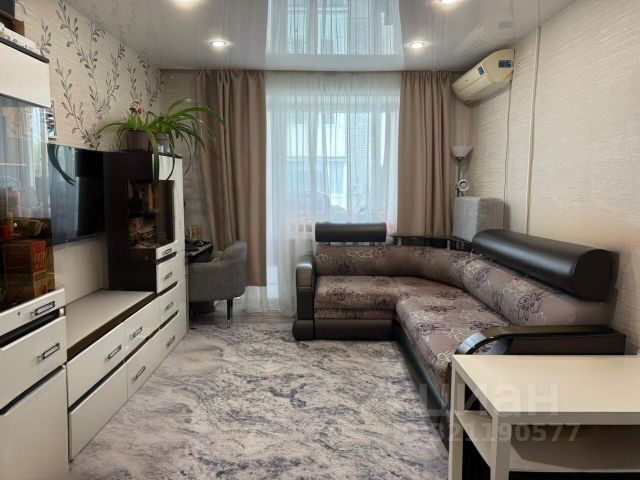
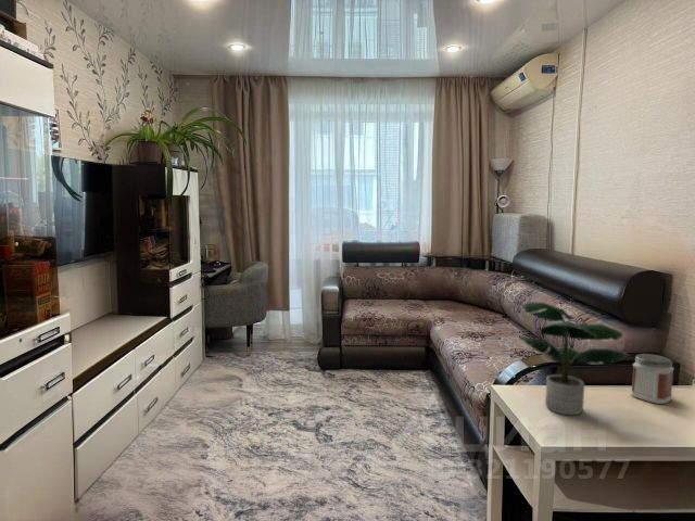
+ jar [630,353,675,405]
+ potted plant [518,301,630,416]
